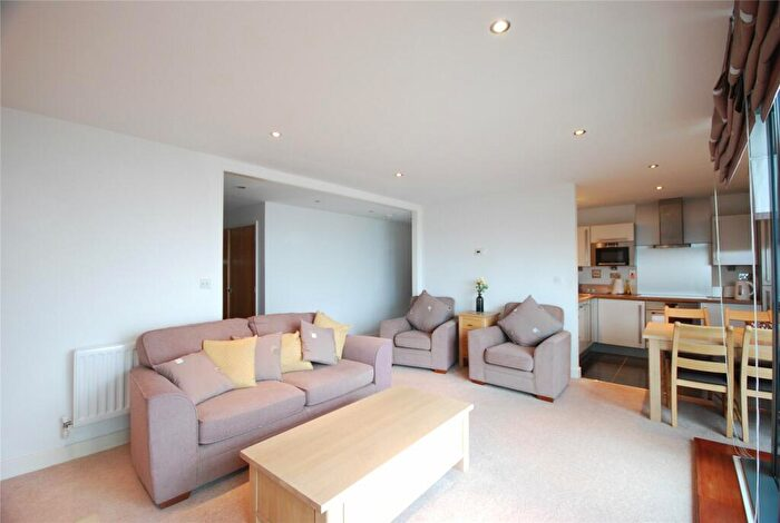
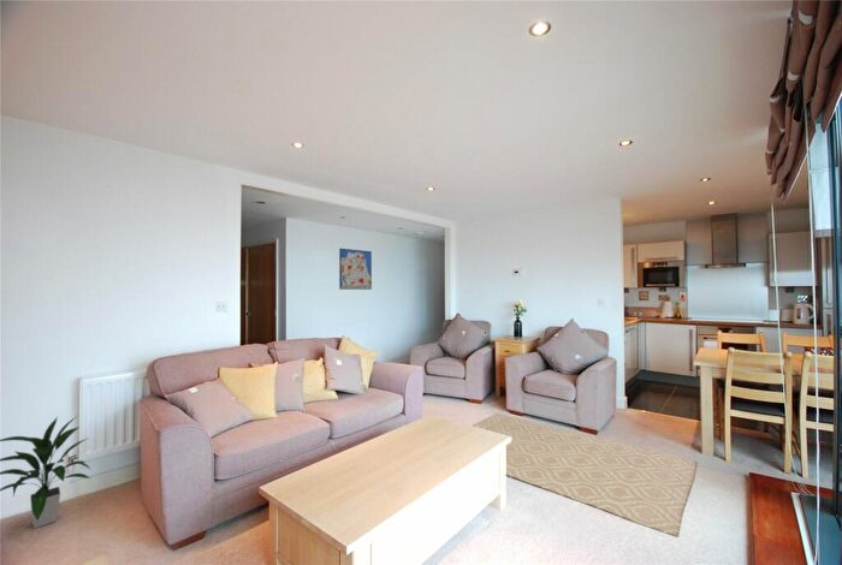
+ rug [472,412,698,539]
+ wall art [338,248,373,291]
+ indoor plant [0,414,91,529]
